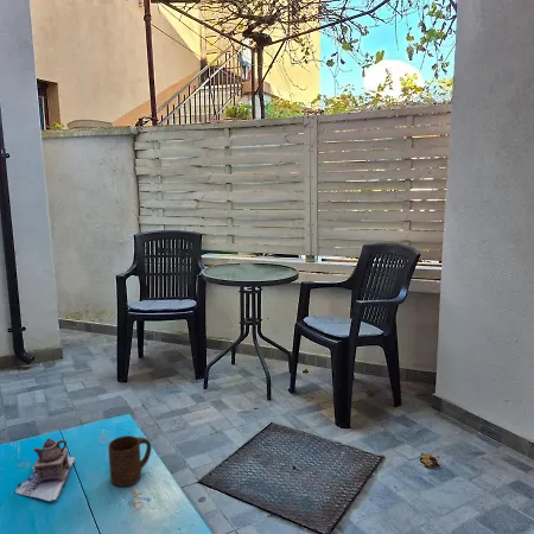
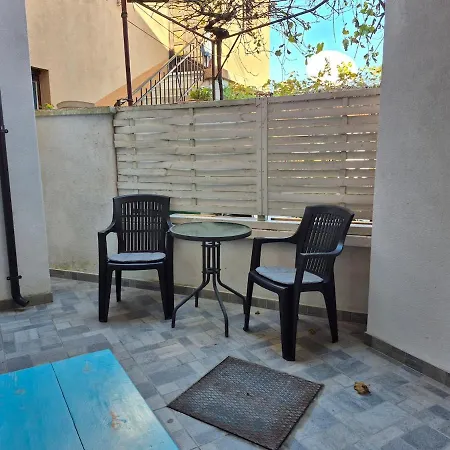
- cup [107,434,152,488]
- teapot [14,438,76,503]
